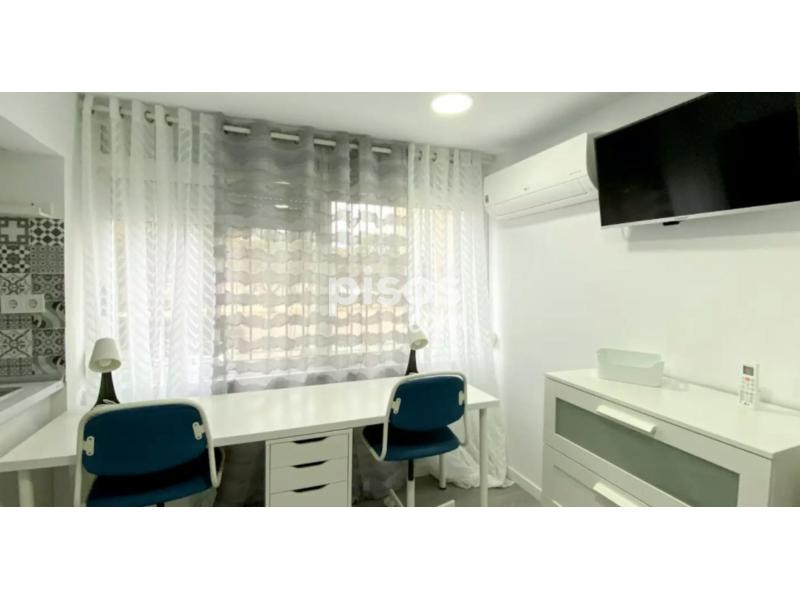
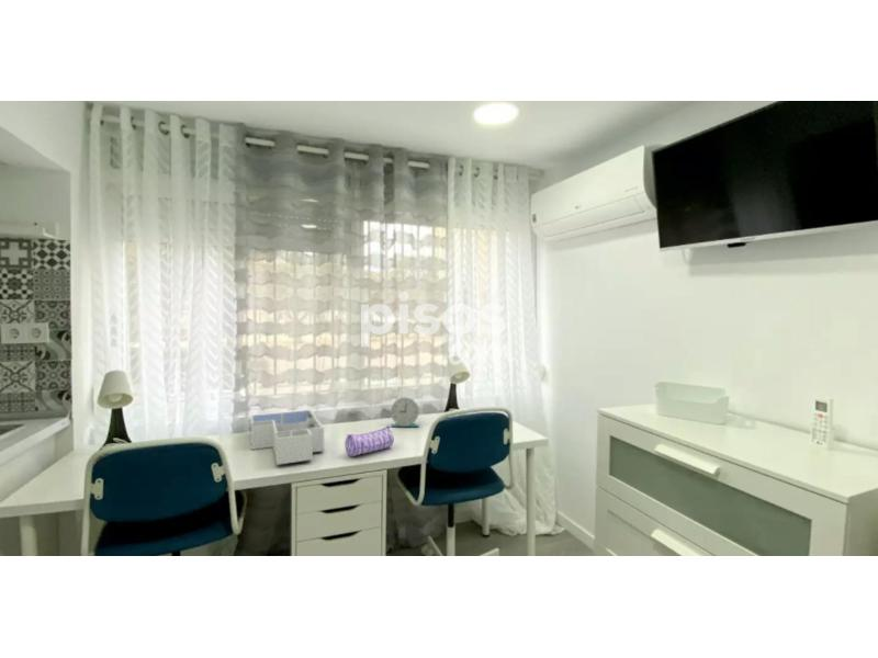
+ desk organizer [249,409,325,466]
+ pencil case [344,426,395,457]
+ alarm clock [390,396,420,428]
